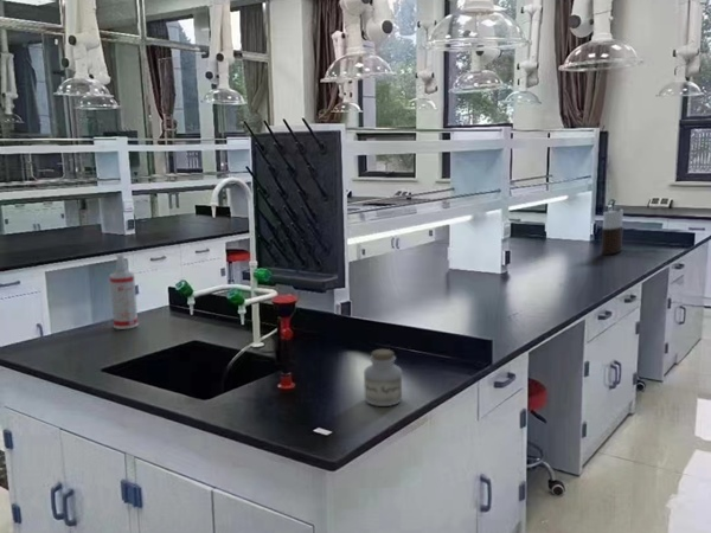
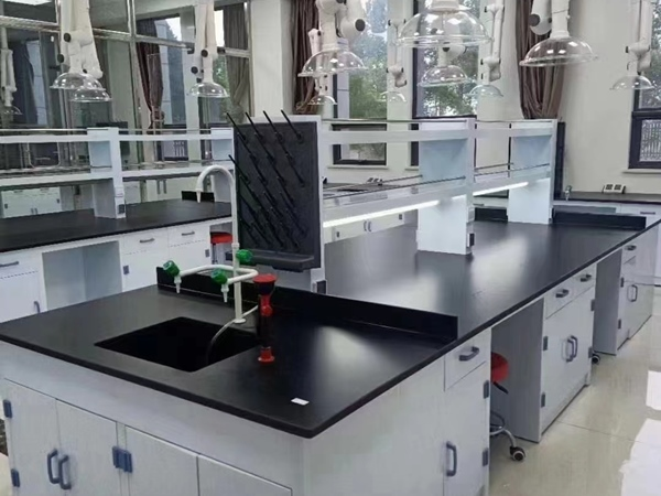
- jar [363,348,403,407]
- spray bottle [108,252,139,330]
- flask [601,204,624,256]
